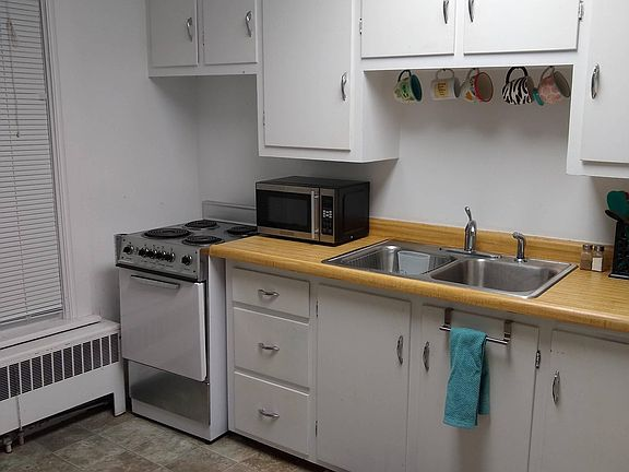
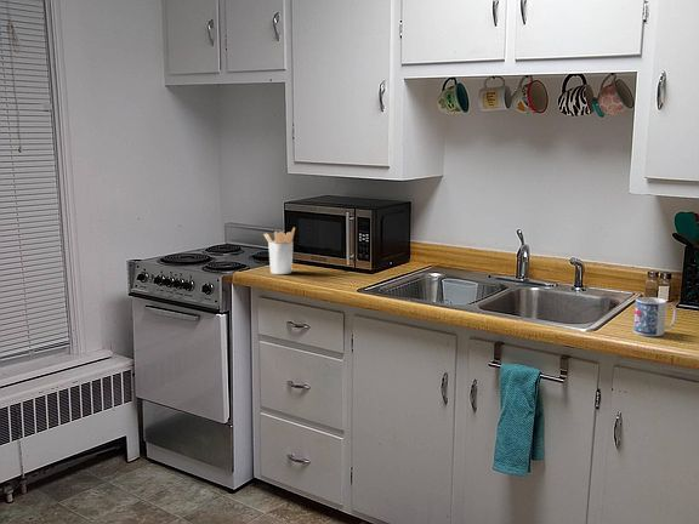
+ utensil holder [262,226,296,275]
+ mug [632,296,678,337]
